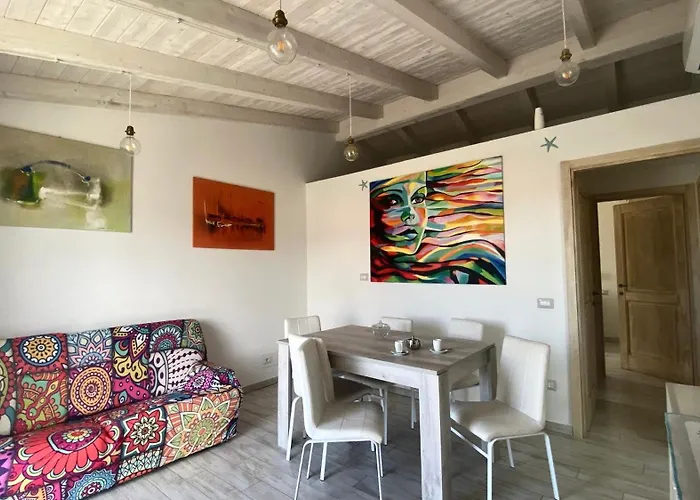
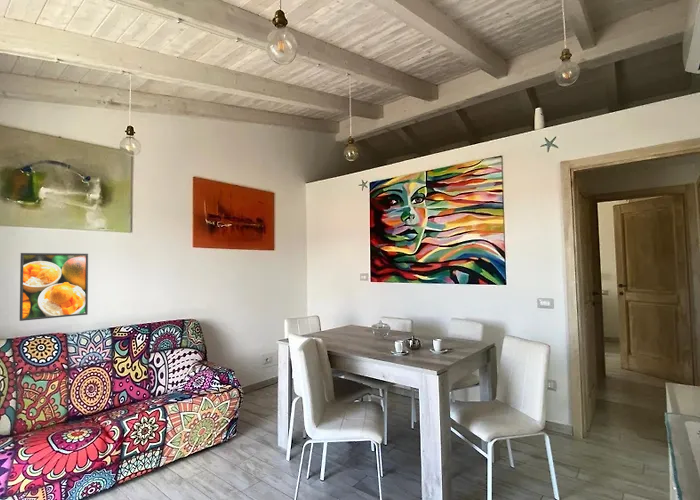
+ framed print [19,252,89,322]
